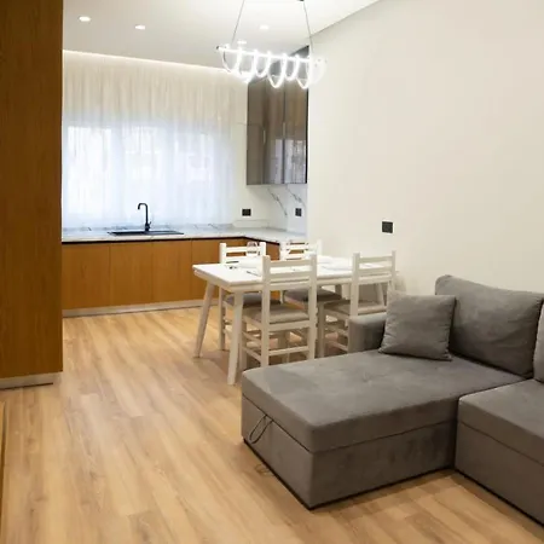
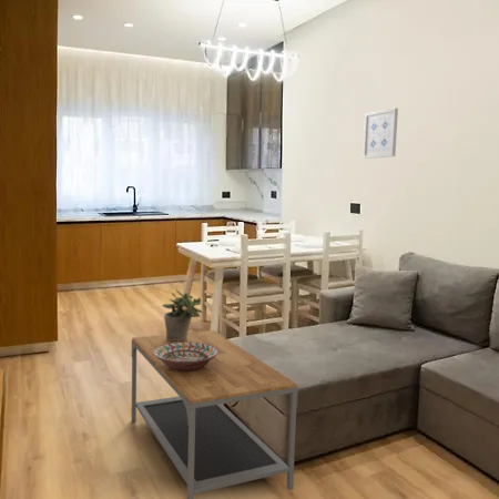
+ coffee table [131,329,299,499]
+ potted plant [161,288,203,342]
+ decorative bowl [154,343,218,371]
+ wall art [361,106,399,160]
